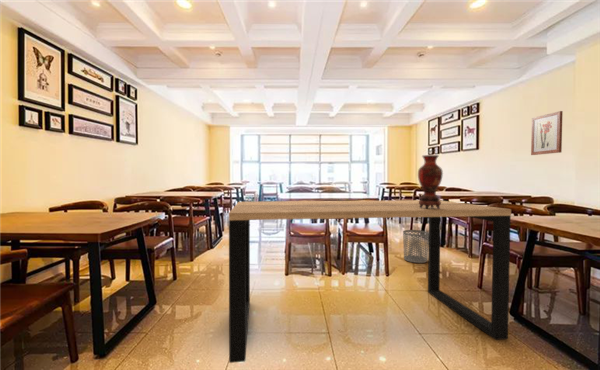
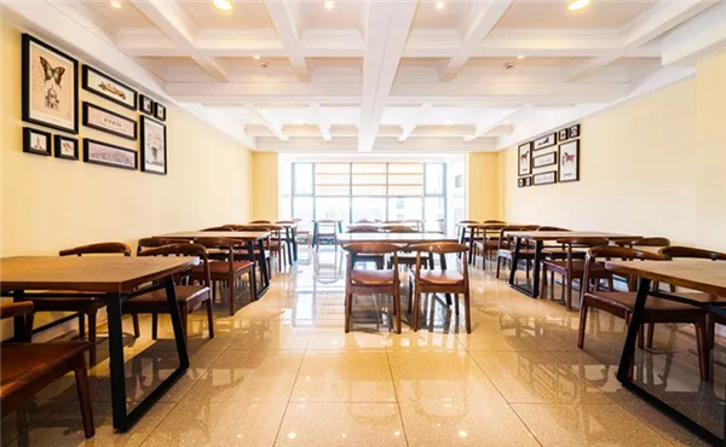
- vase [417,154,444,209]
- dining table [228,199,512,364]
- wall art [530,110,564,156]
- waste bin [402,229,429,264]
